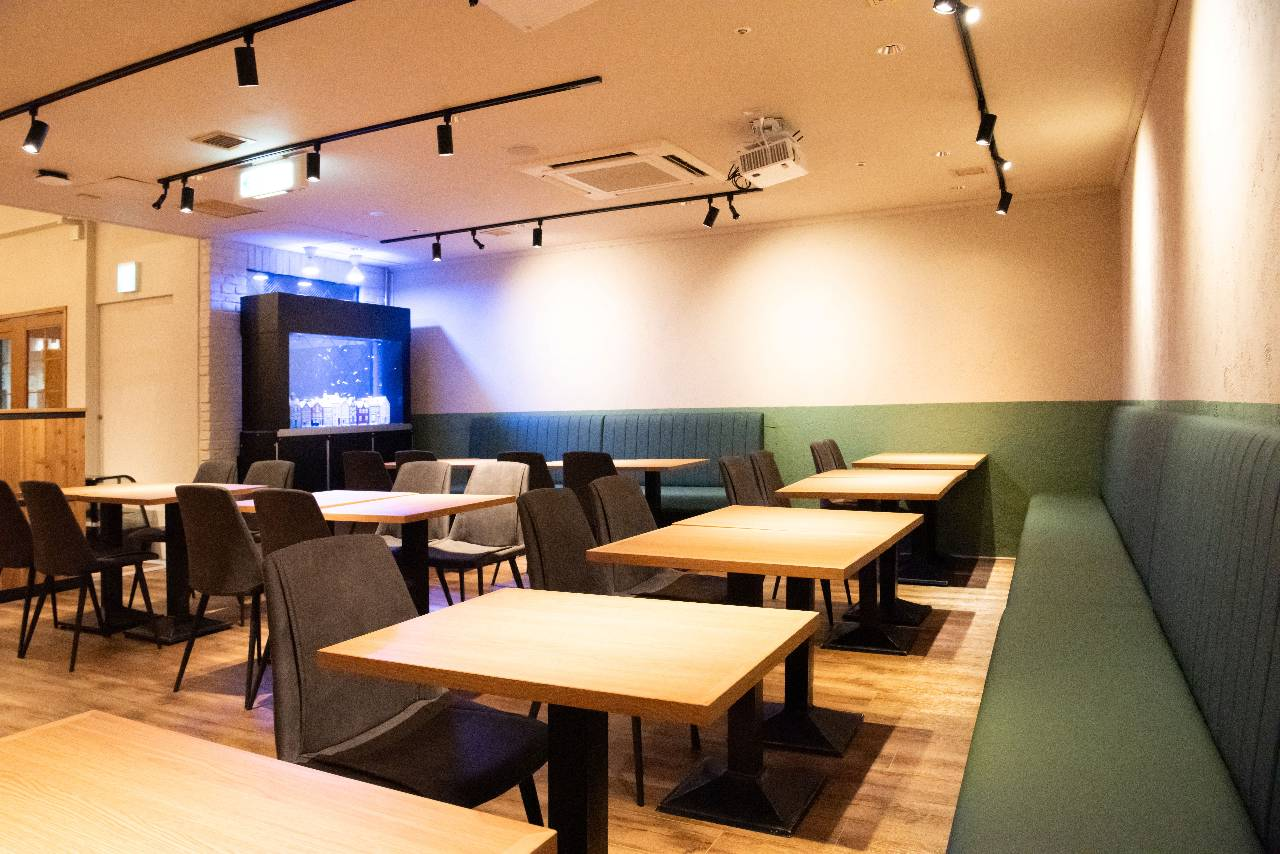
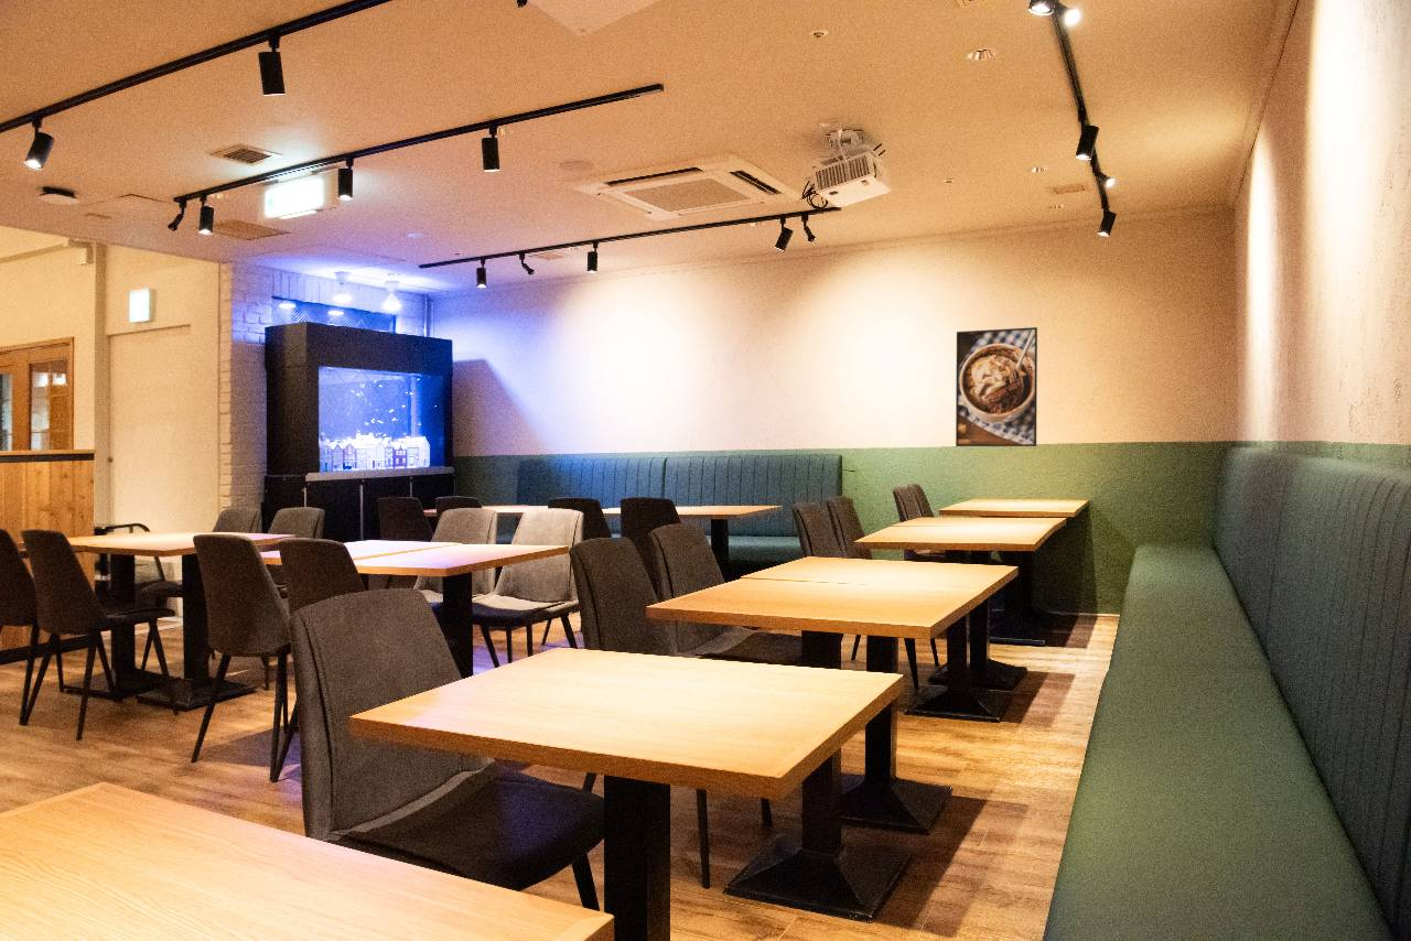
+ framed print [955,326,1038,447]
